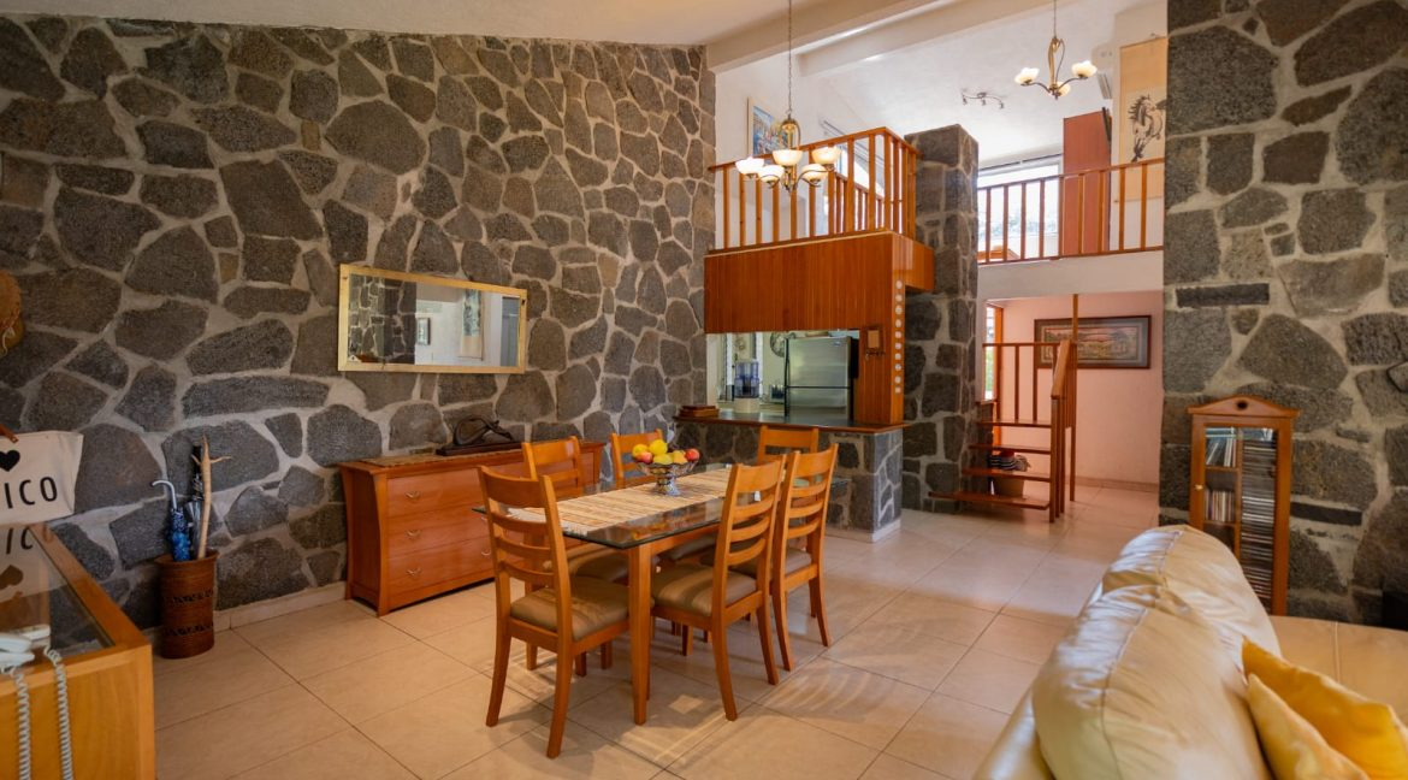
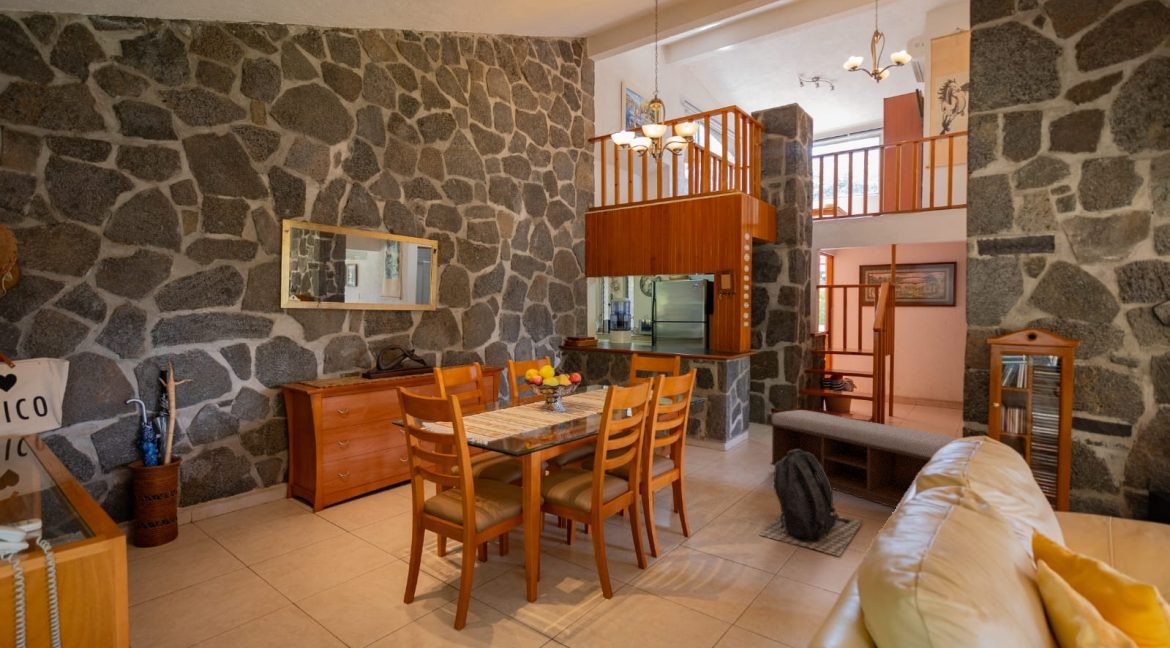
+ bench [770,409,959,509]
+ backpack [759,449,864,557]
